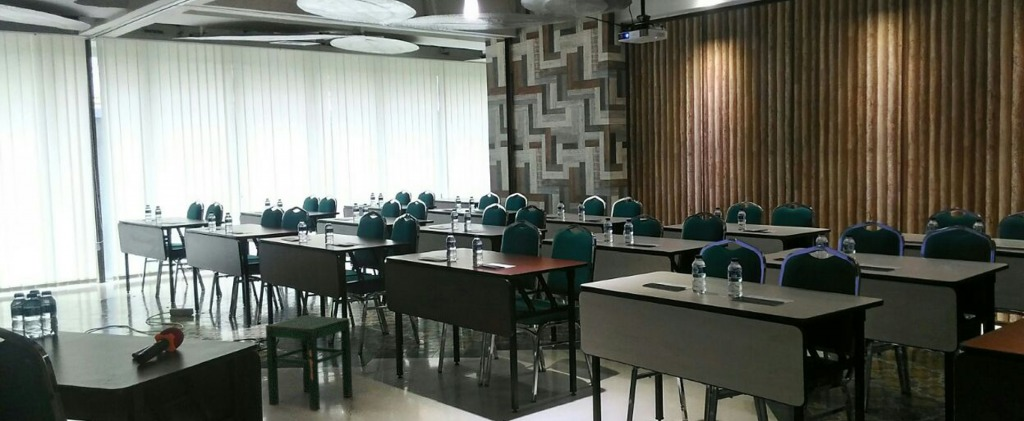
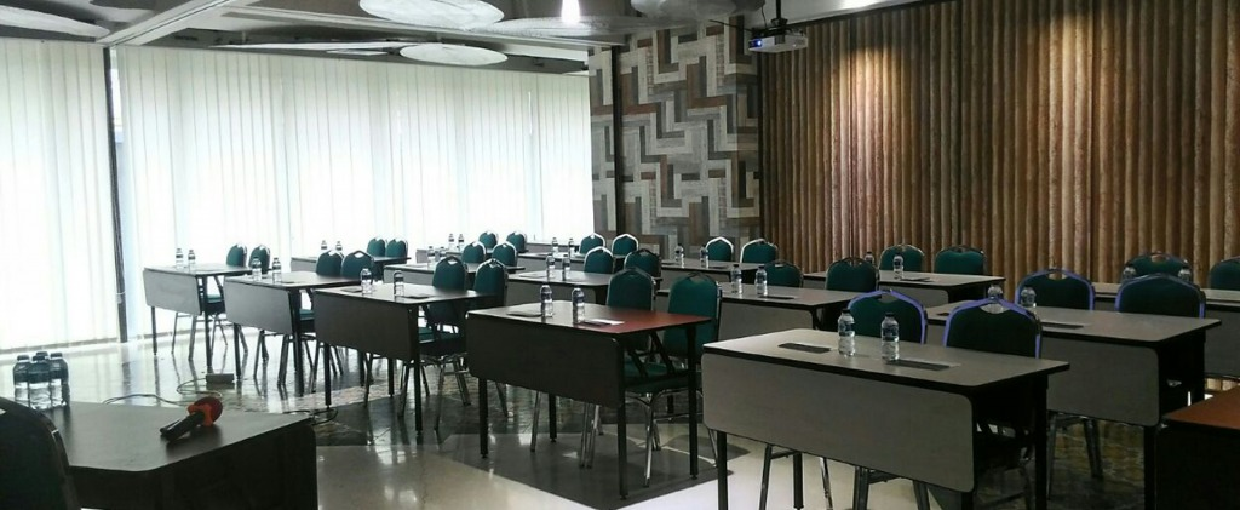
- stool [265,314,353,412]
